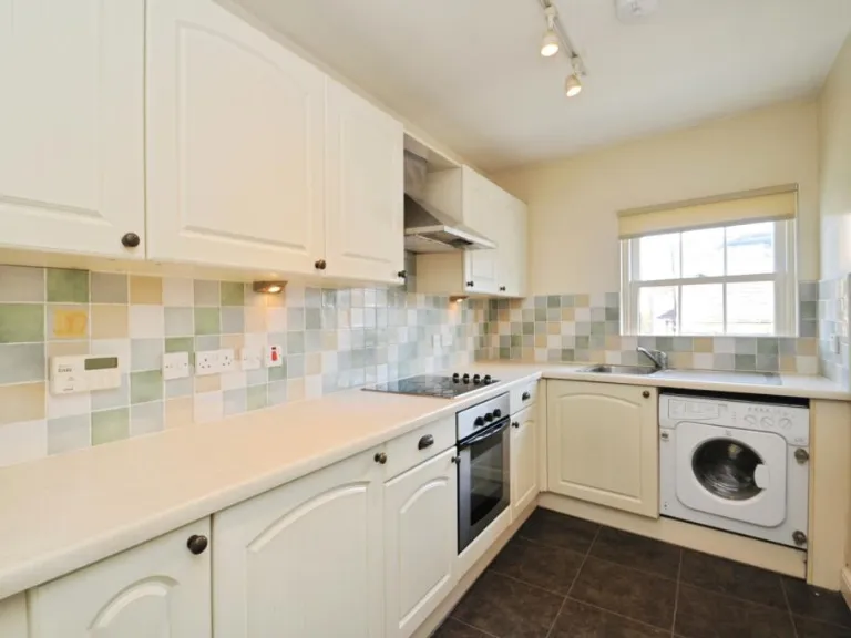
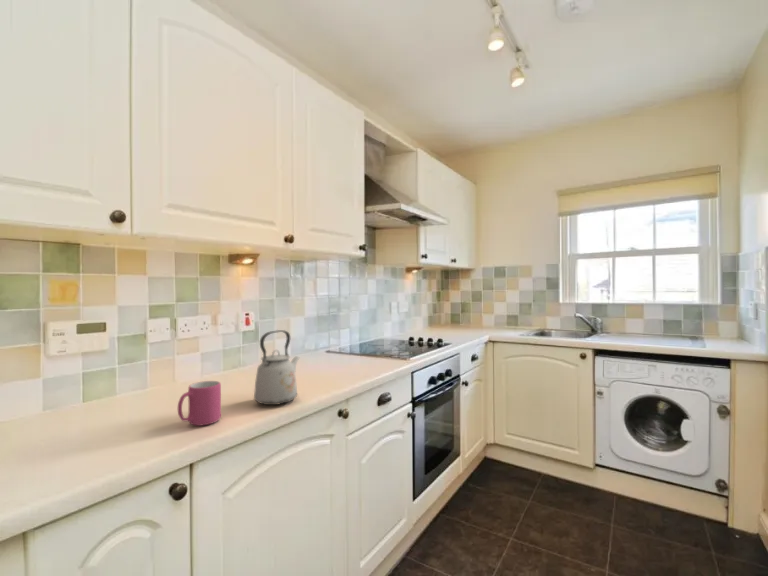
+ mug [177,380,222,427]
+ kettle [253,329,300,406]
